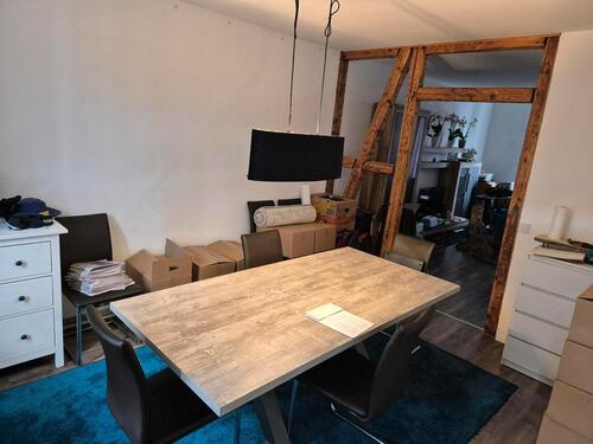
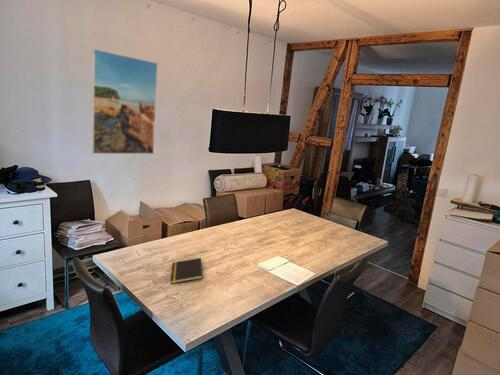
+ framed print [91,48,159,155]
+ notepad [170,257,204,284]
